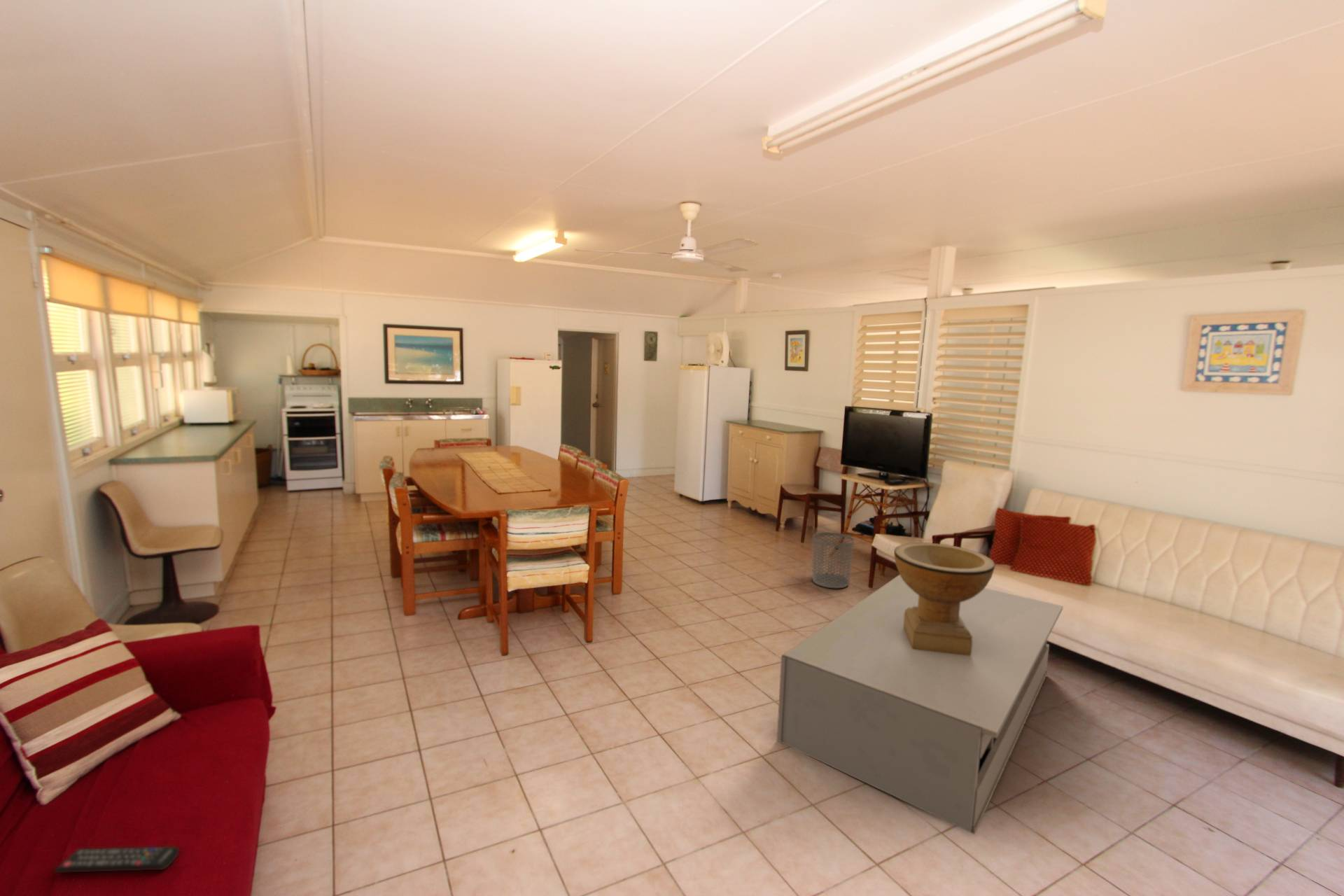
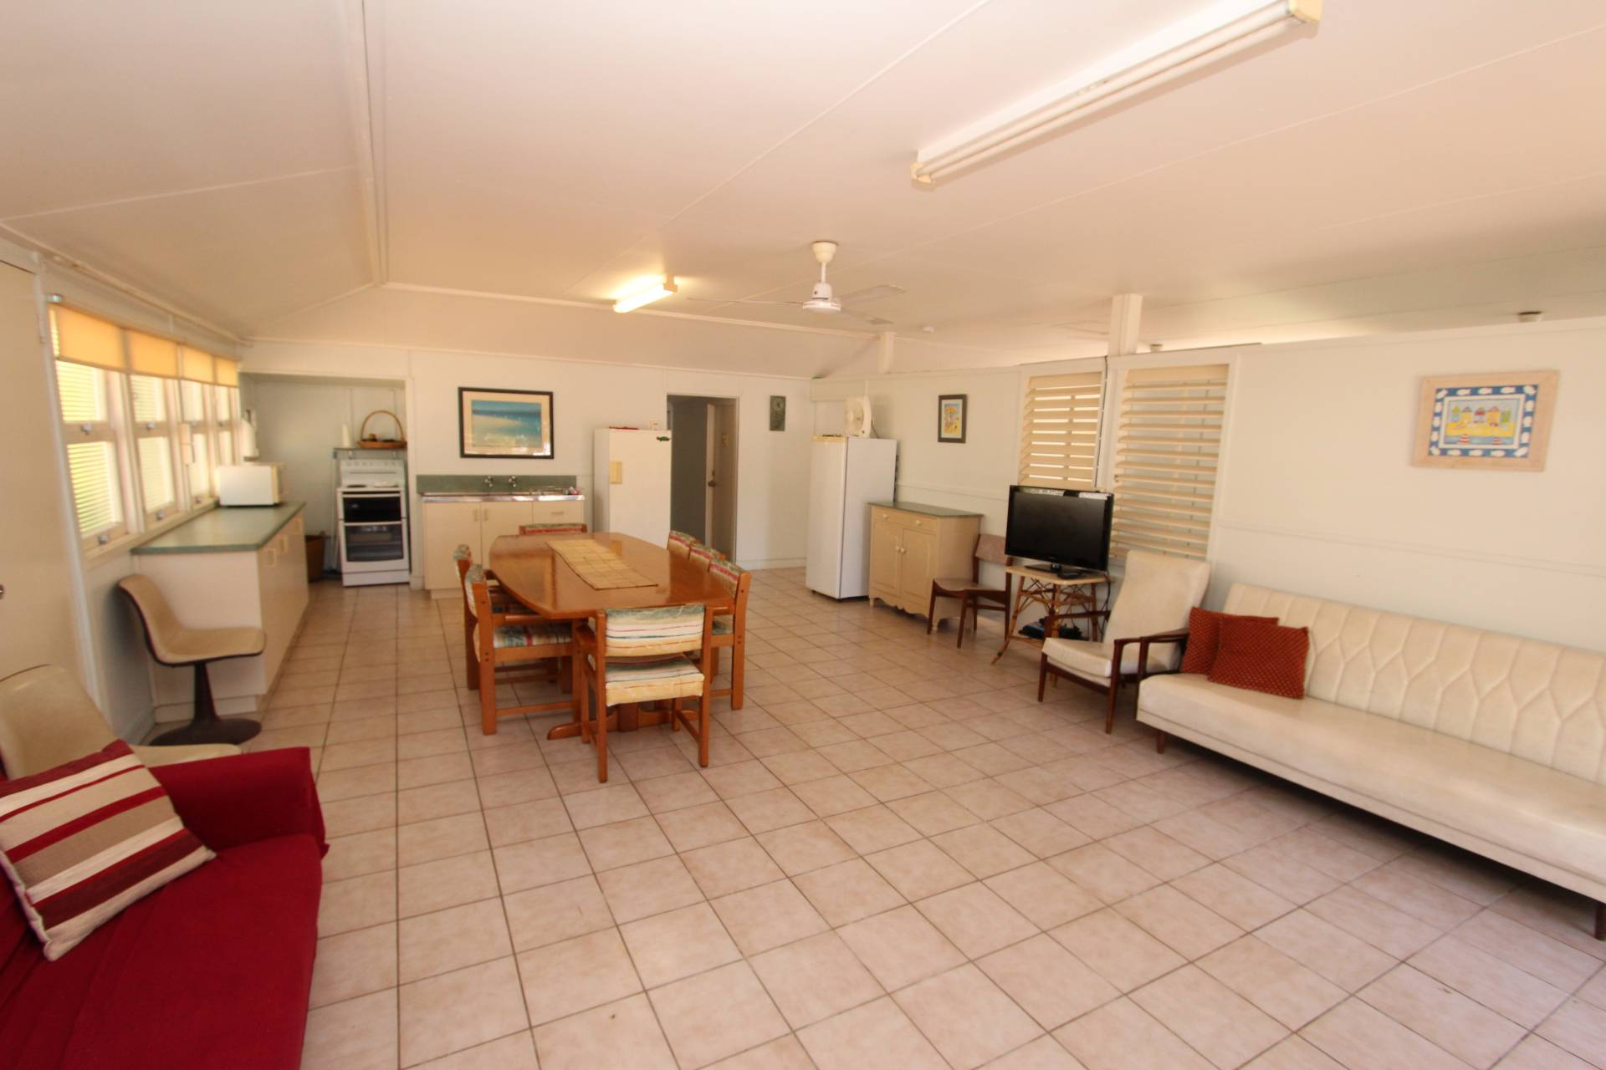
- decorative bowl [893,542,996,656]
- waste bin [811,531,855,589]
- remote control [53,846,181,874]
- coffee table [776,574,1064,835]
